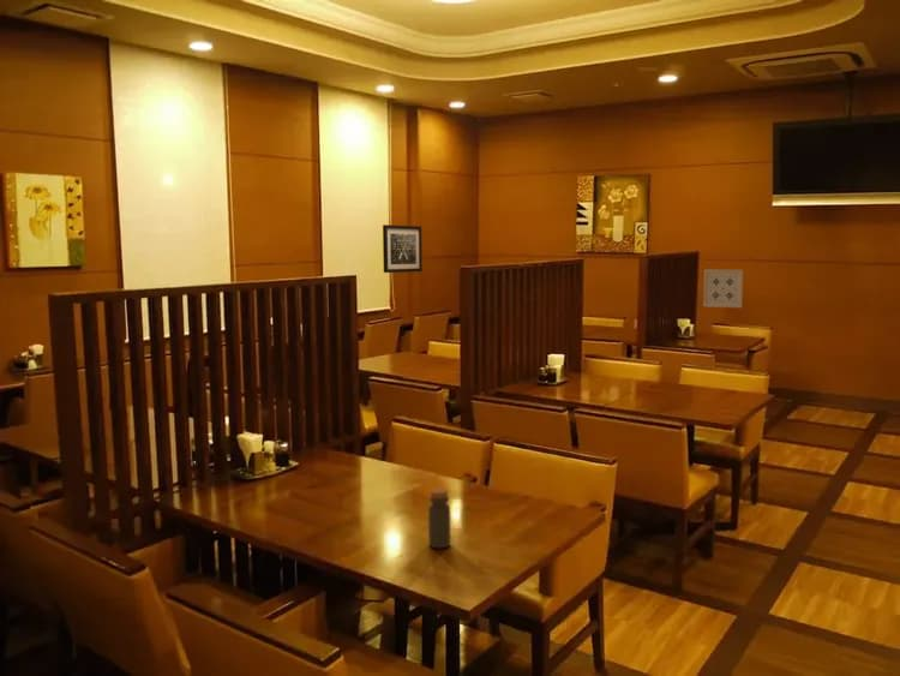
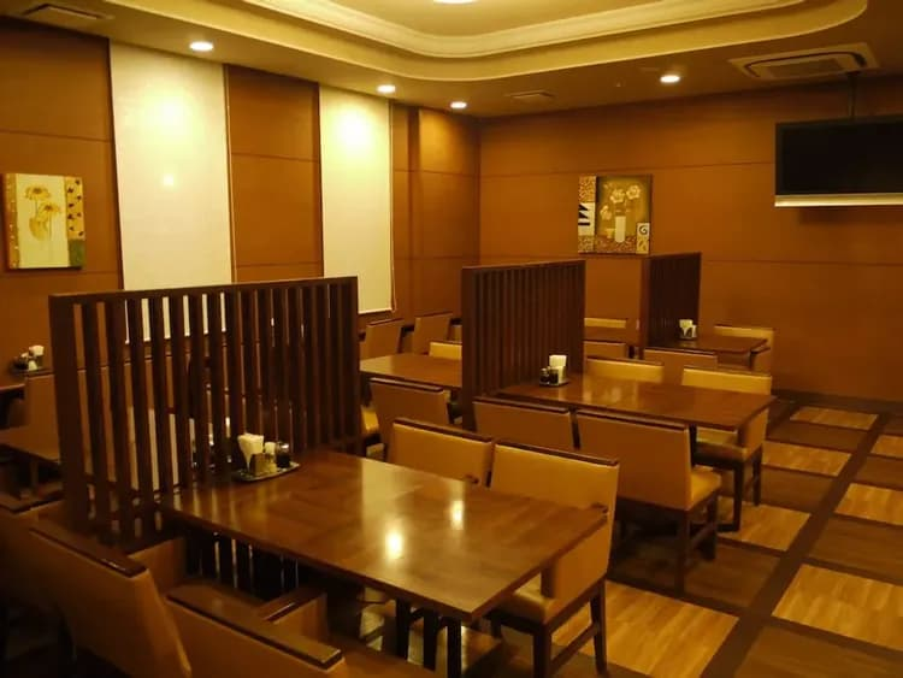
- bottle [427,487,451,550]
- wall art [382,223,424,274]
- wall art [702,269,744,309]
